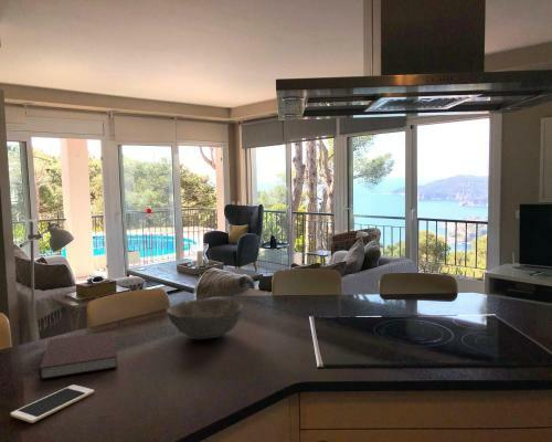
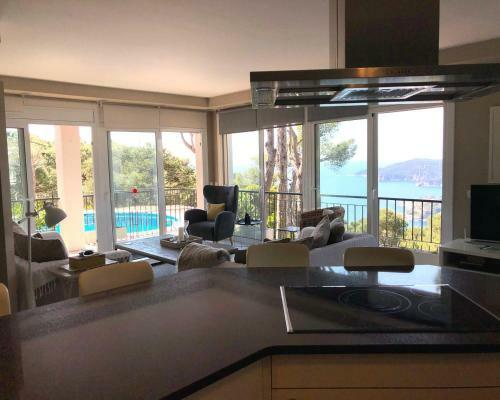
- cell phone [10,383,95,423]
- notebook [38,330,118,380]
- bowl [166,297,244,340]
